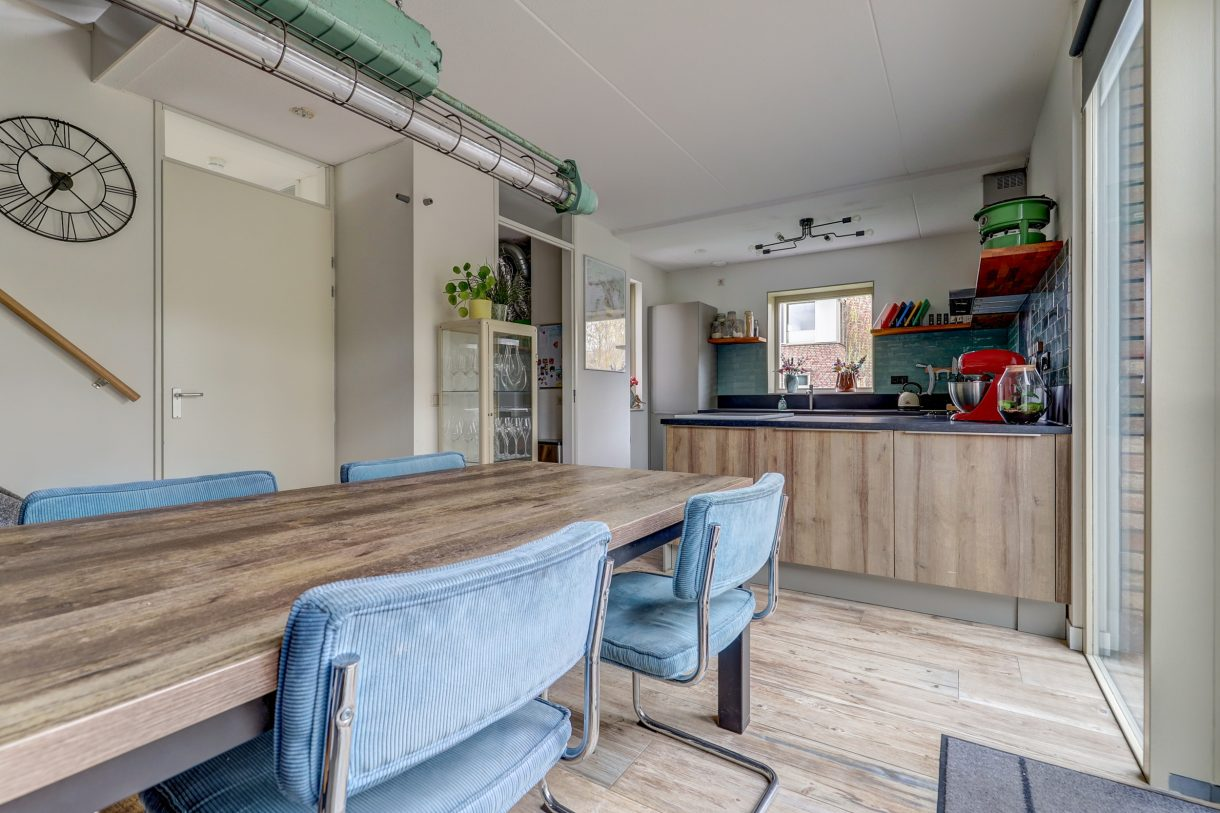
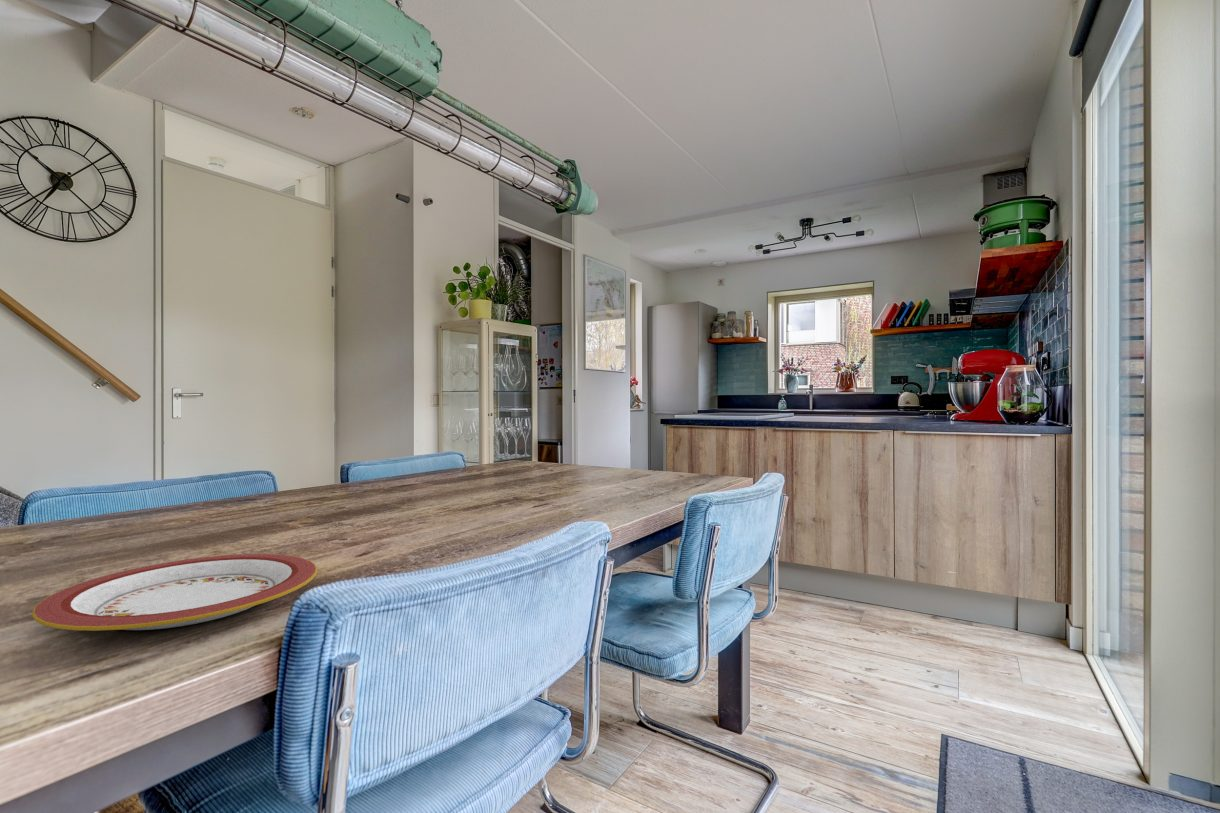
+ plate [31,553,318,632]
